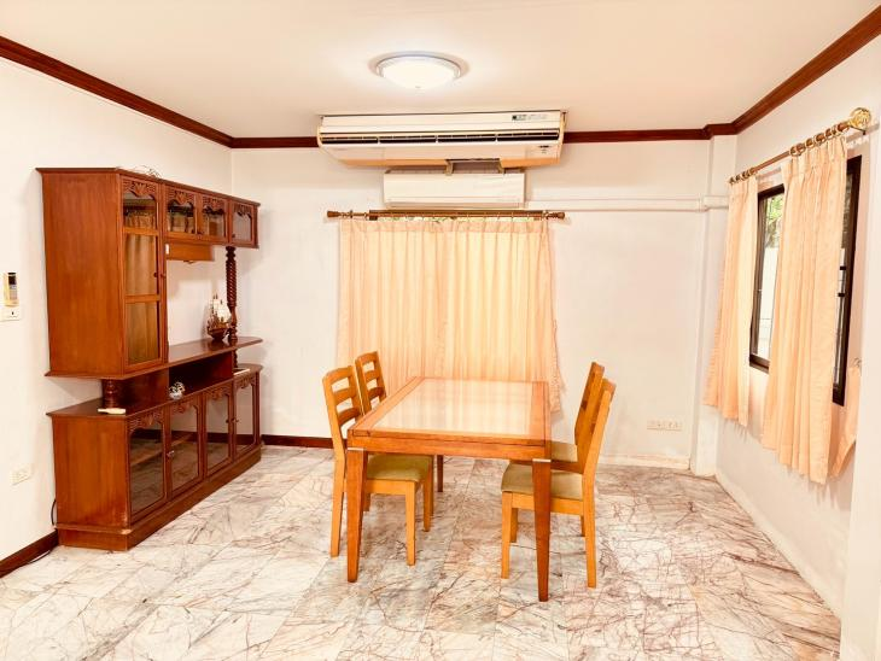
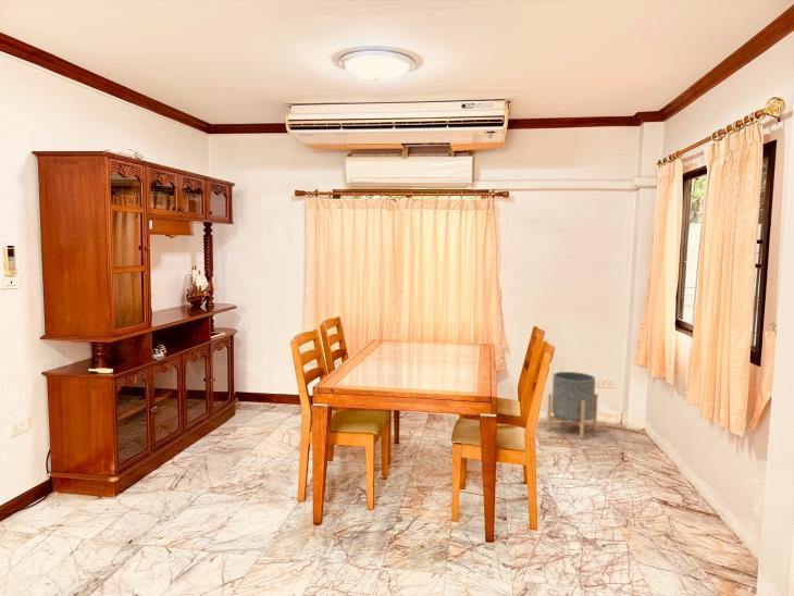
+ planter [546,371,599,439]
